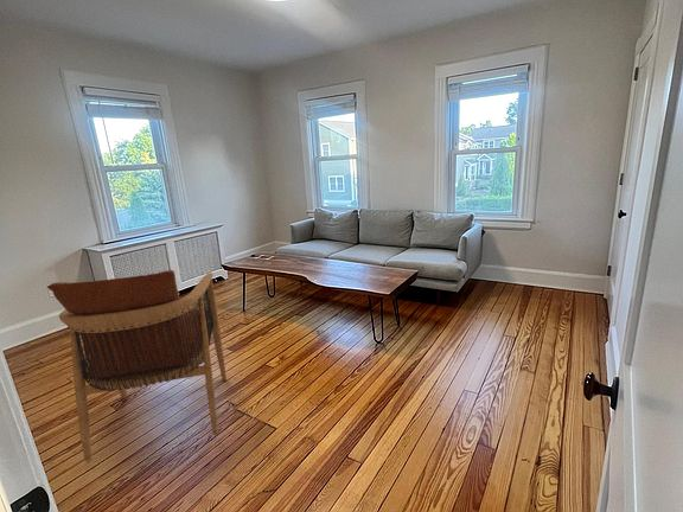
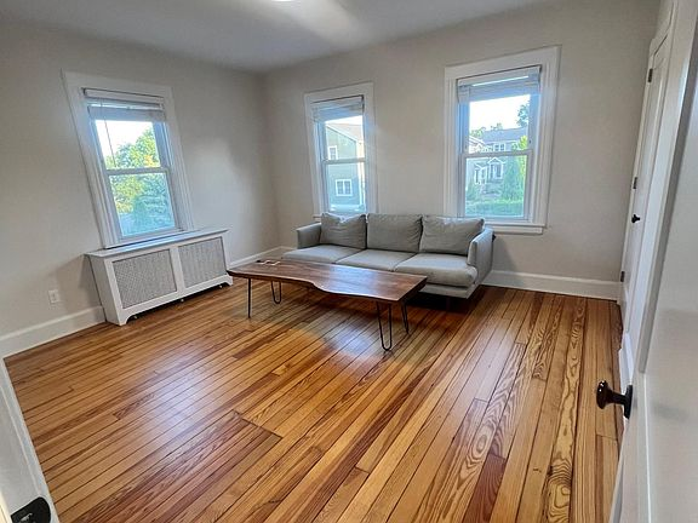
- armchair [46,269,228,462]
